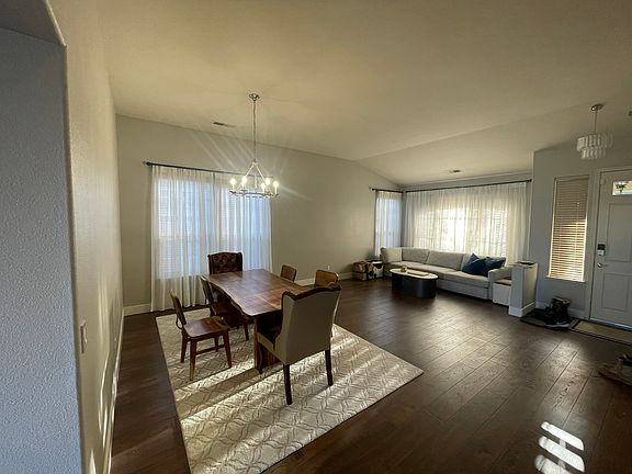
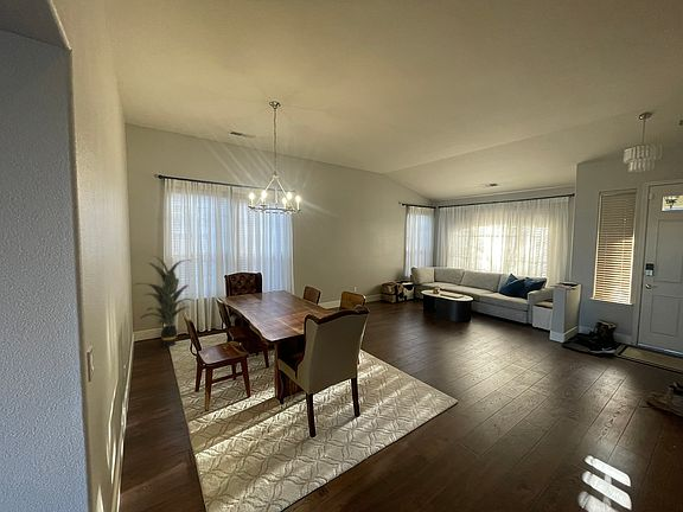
+ indoor plant [132,255,196,347]
